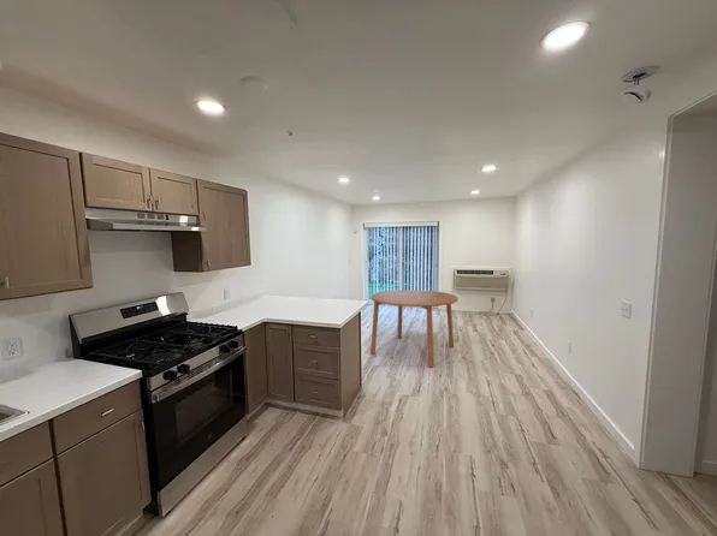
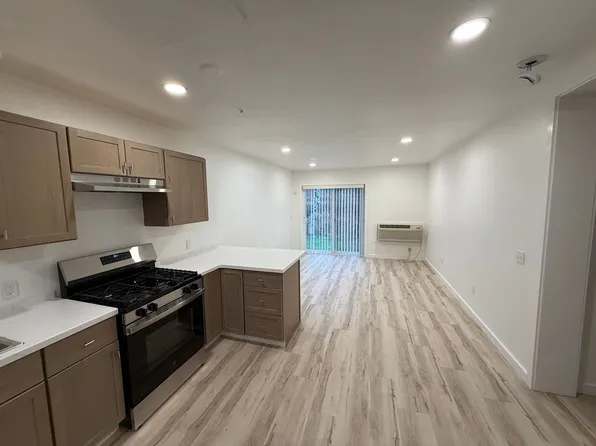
- dining table [369,288,458,368]
